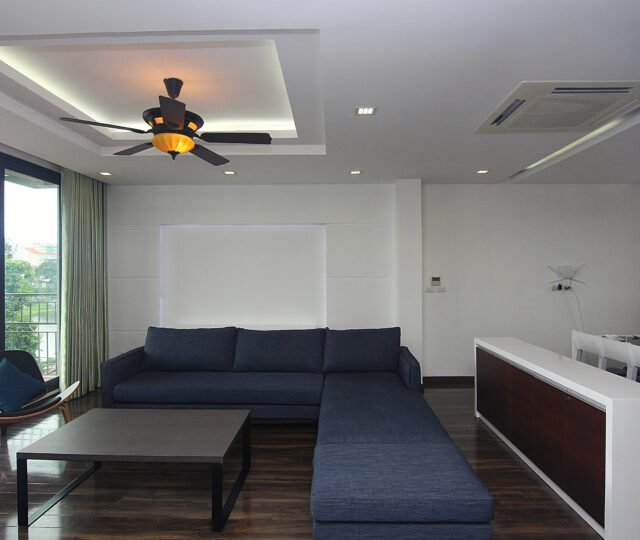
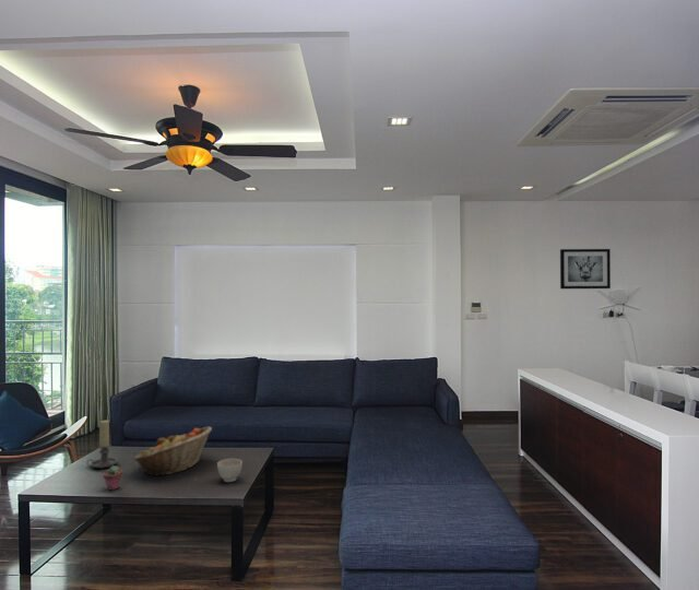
+ potted succulent [103,464,123,491]
+ fruit basket [133,426,213,477]
+ candle holder [85,420,119,470]
+ bowl [216,458,244,483]
+ wall art [559,248,612,290]
